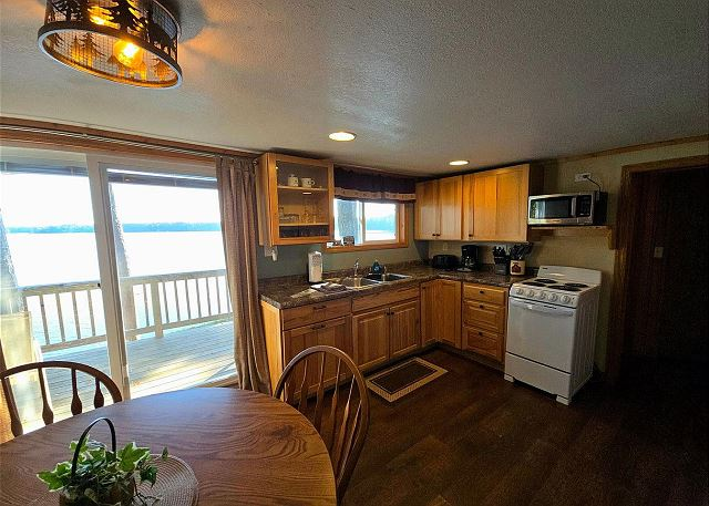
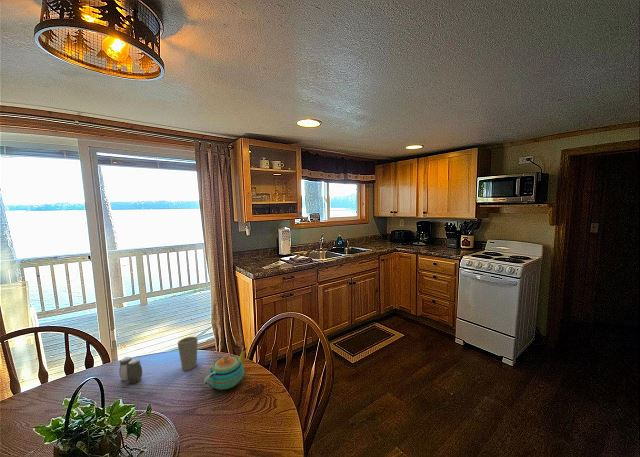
+ cup [177,336,199,371]
+ salt and pepper shaker [118,356,143,384]
+ teapot [203,347,248,391]
